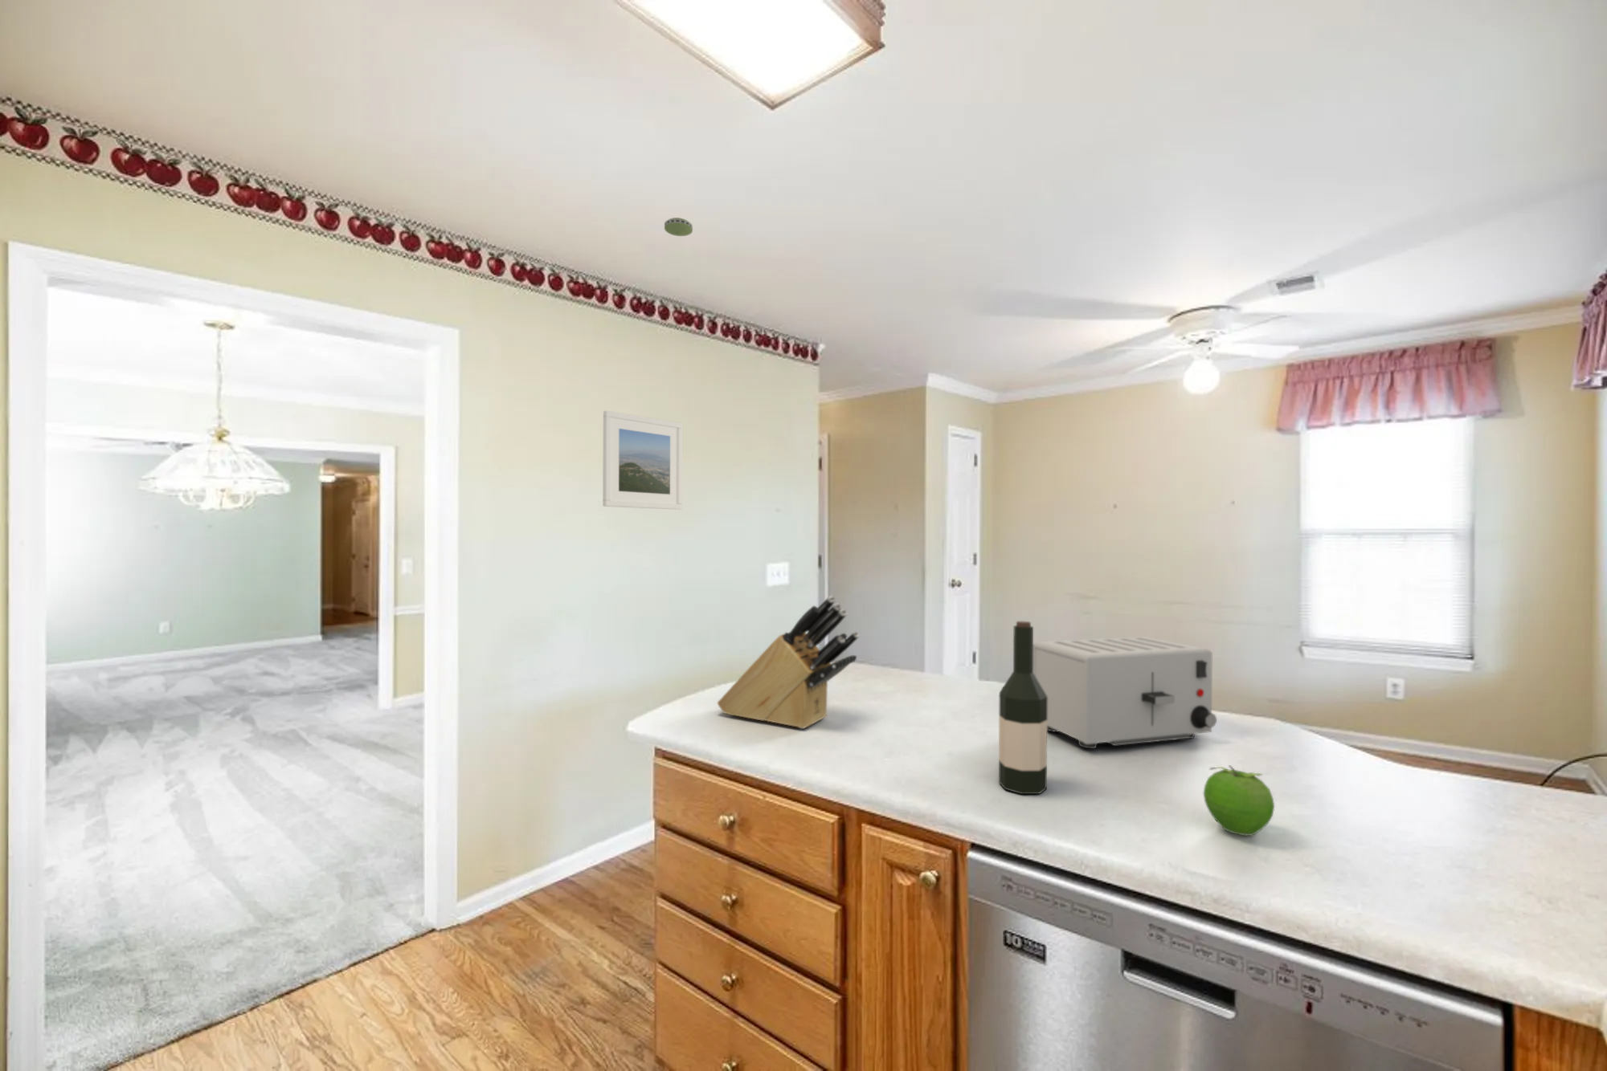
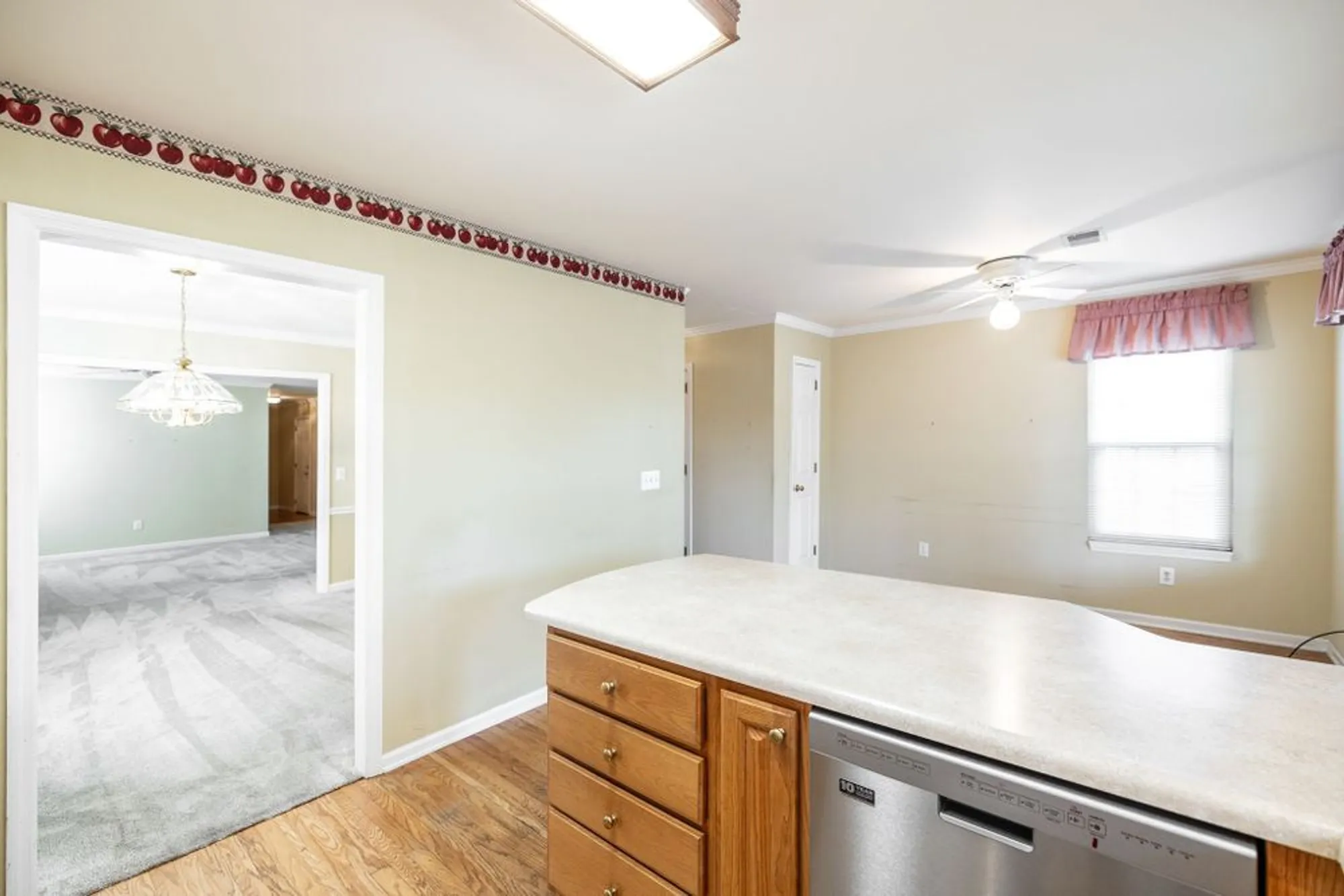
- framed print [601,410,683,510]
- toaster [1033,636,1217,749]
- fruit [1203,764,1275,837]
- smoke detector [664,216,693,237]
- knife block [716,595,860,730]
- wine bottle [998,620,1047,795]
